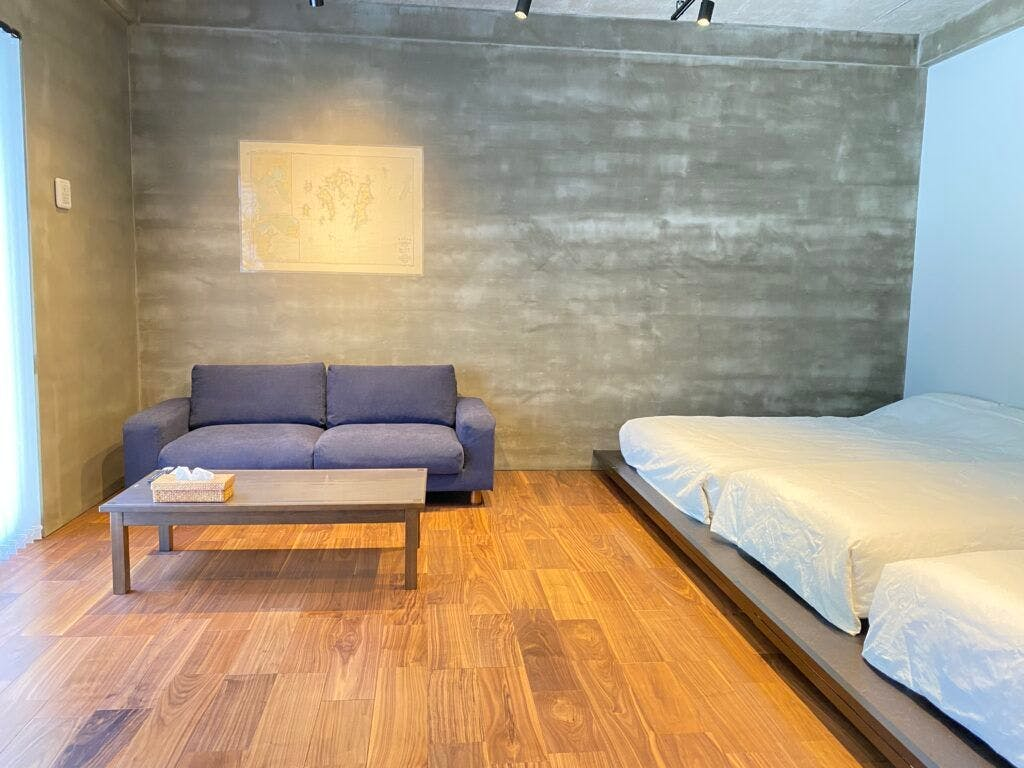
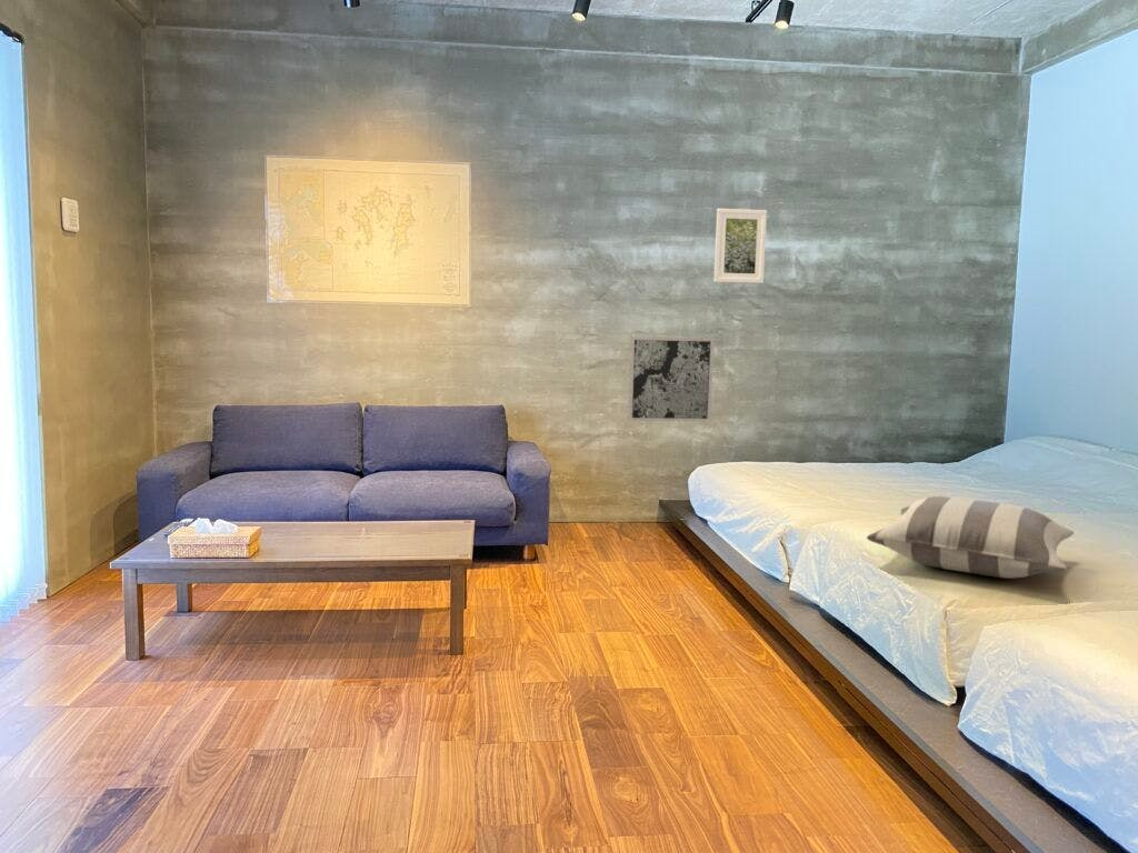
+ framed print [712,208,768,284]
+ pillow [866,495,1075,580]
+ wall art [627,335,716,423]
